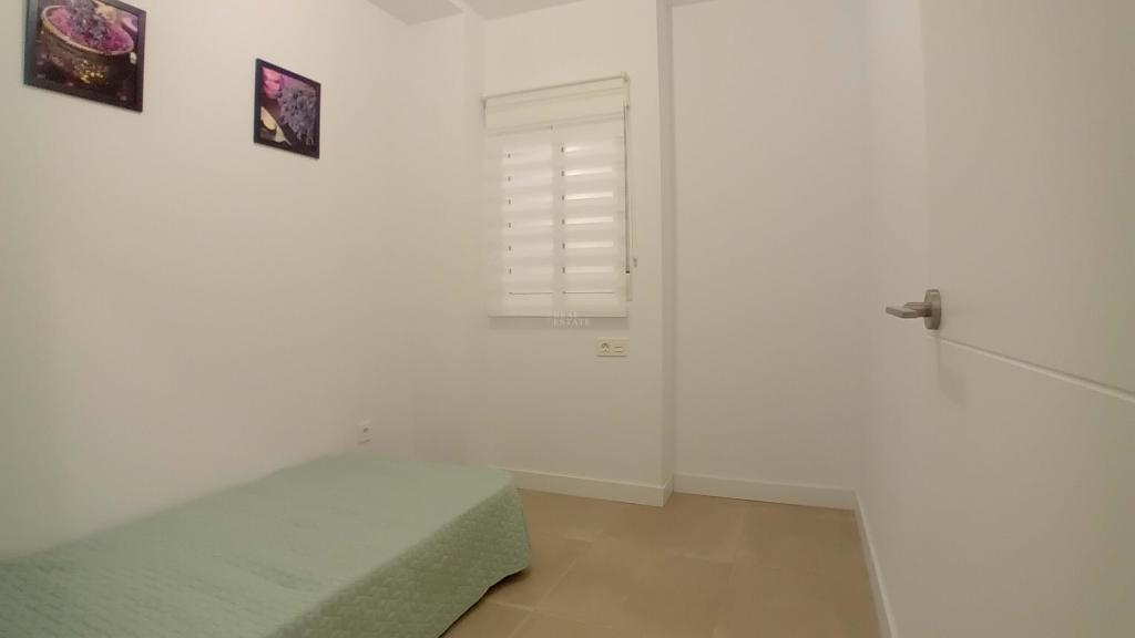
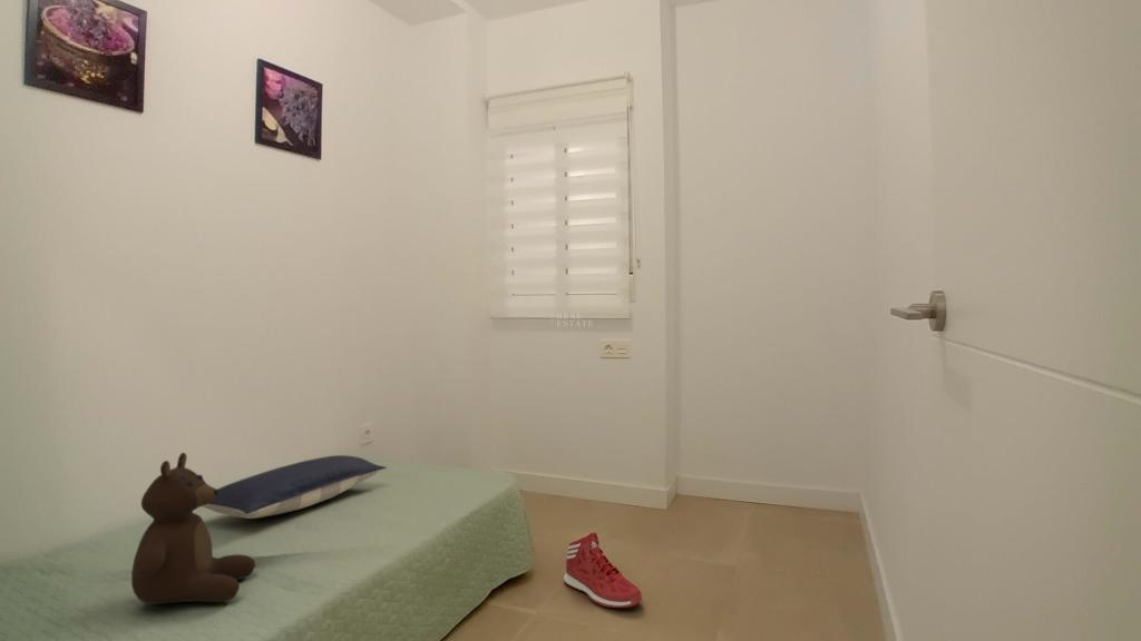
+ pillow [202,454,388,520]
+ teddy bear [130,452,256,605]
+ sneaker [563,532,643,609]
